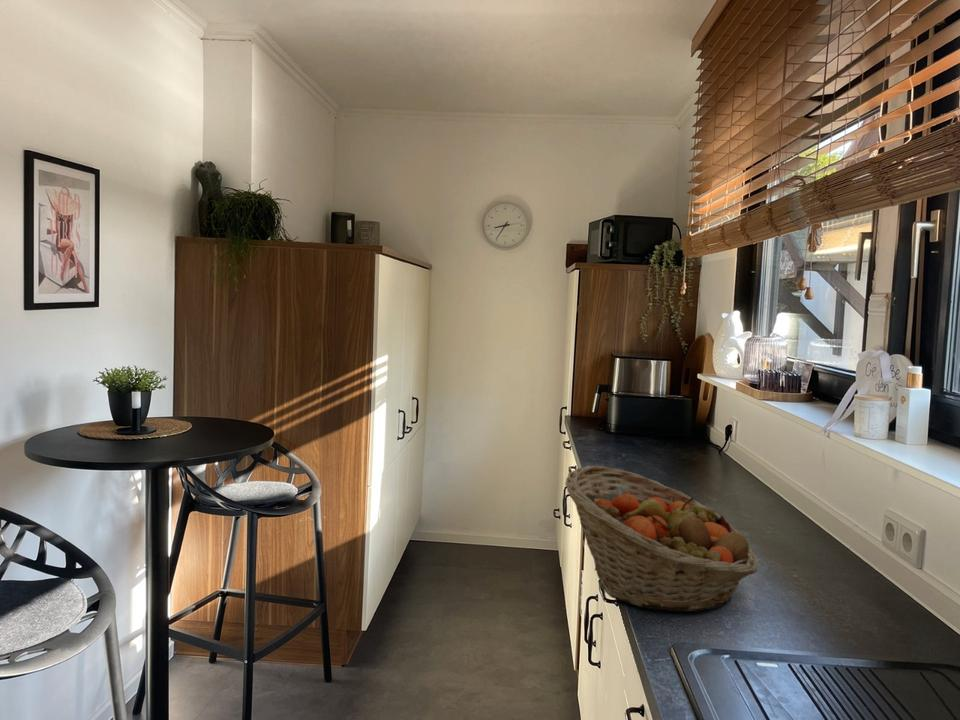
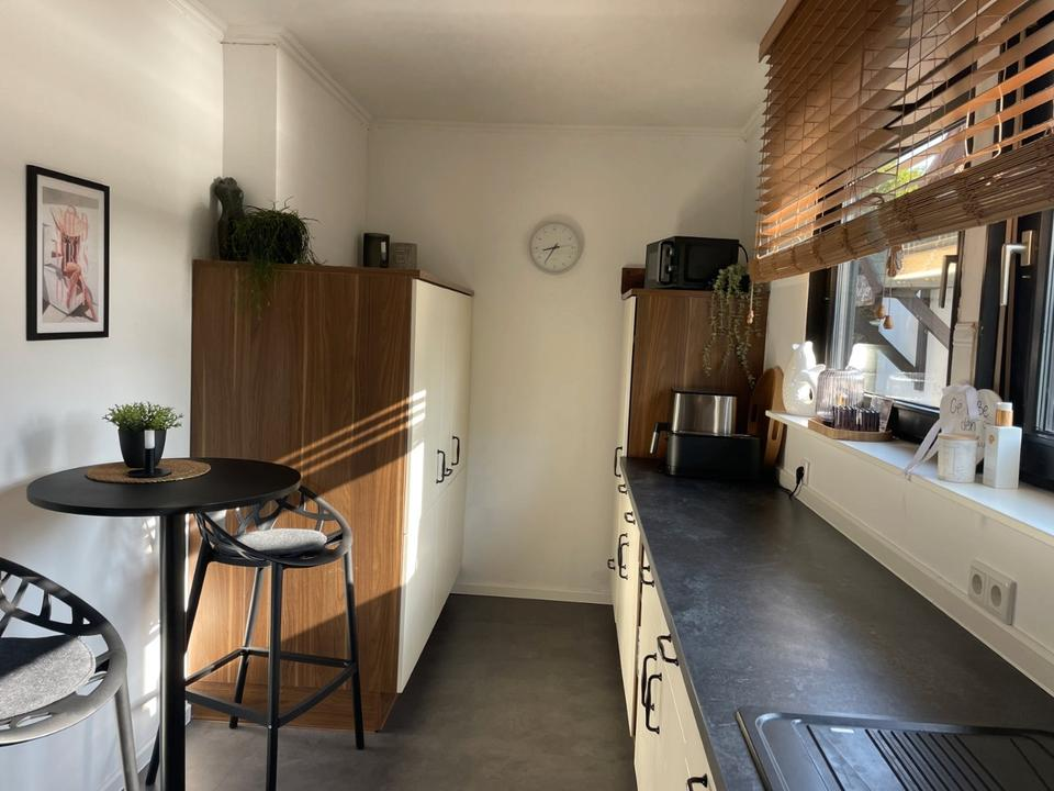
- fruit basket [565,465,758,613]
